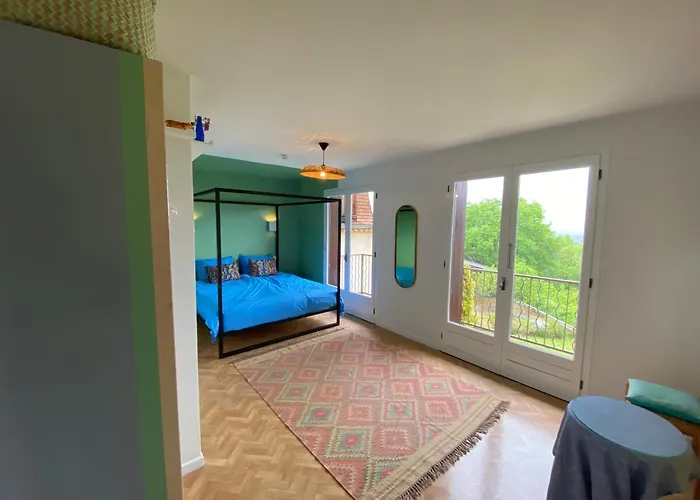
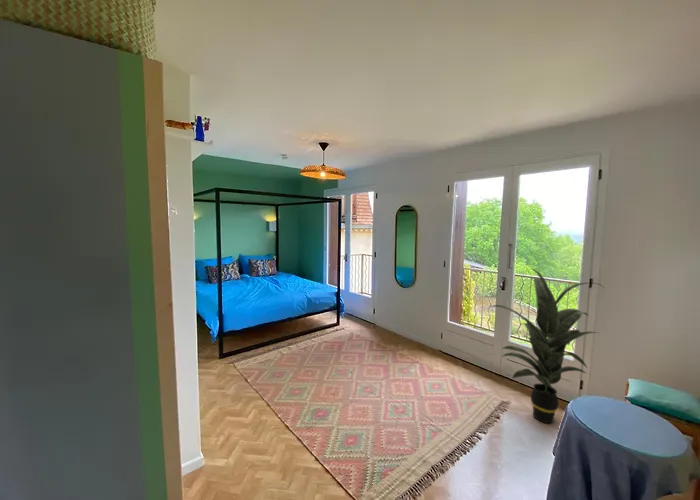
+ indoor plant [491,267,604,424]
